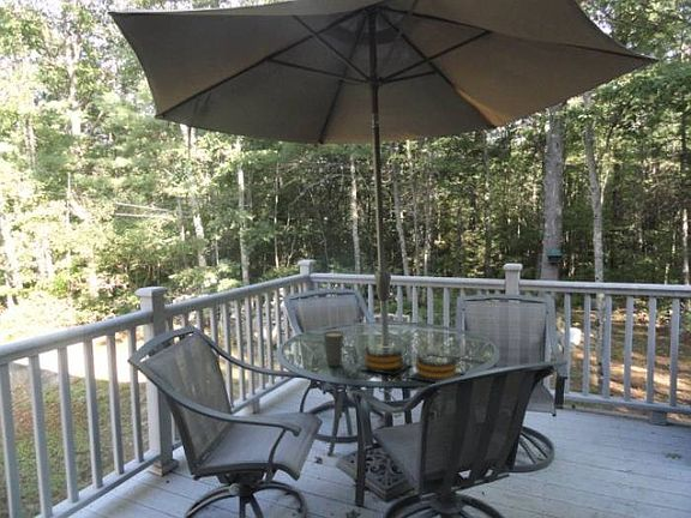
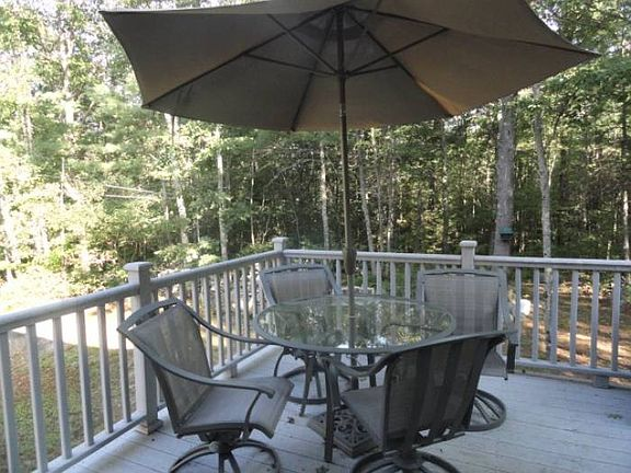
- cup [322,330,346,367]
- speaker [356,345,465,384]
